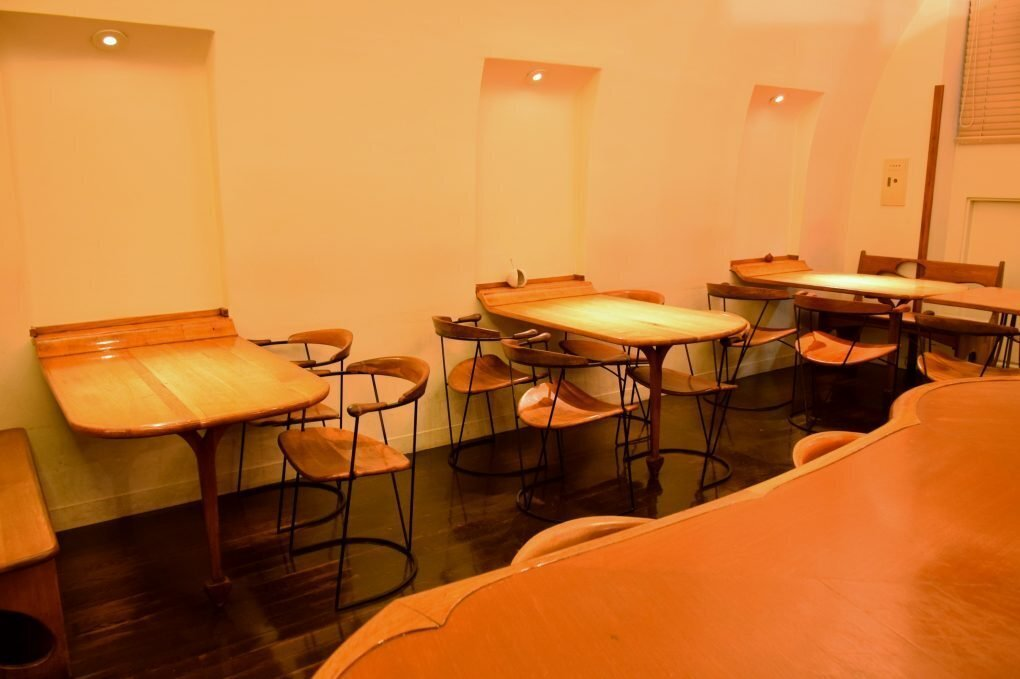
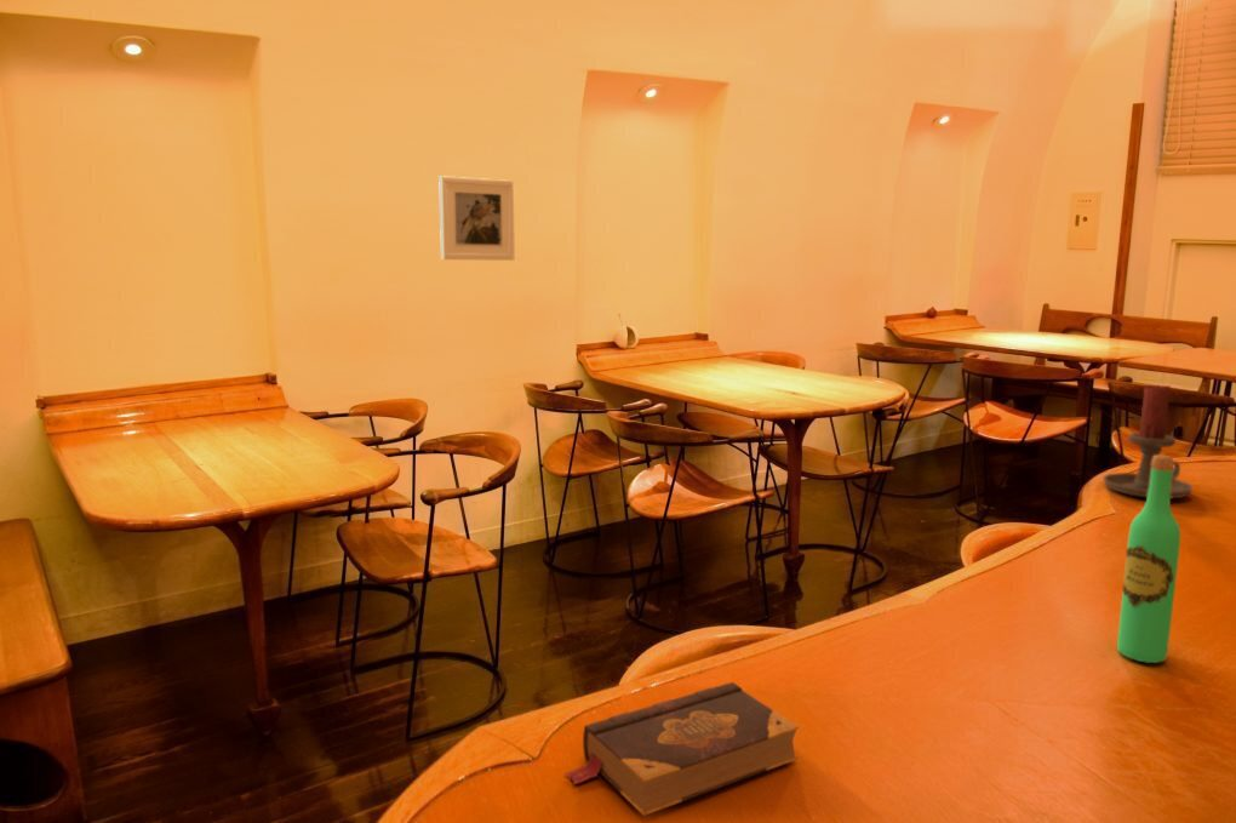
+ candle holder [1101,383,1194,499]
+ wine bottle [1116,455,1181,664]
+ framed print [437,175,516,262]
+ book [562,681,800,817]
